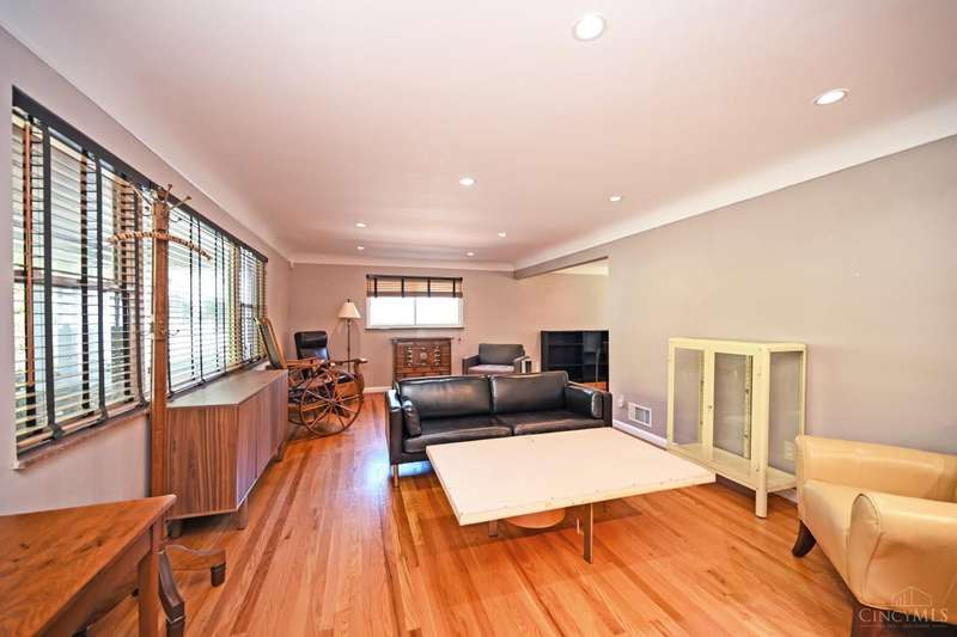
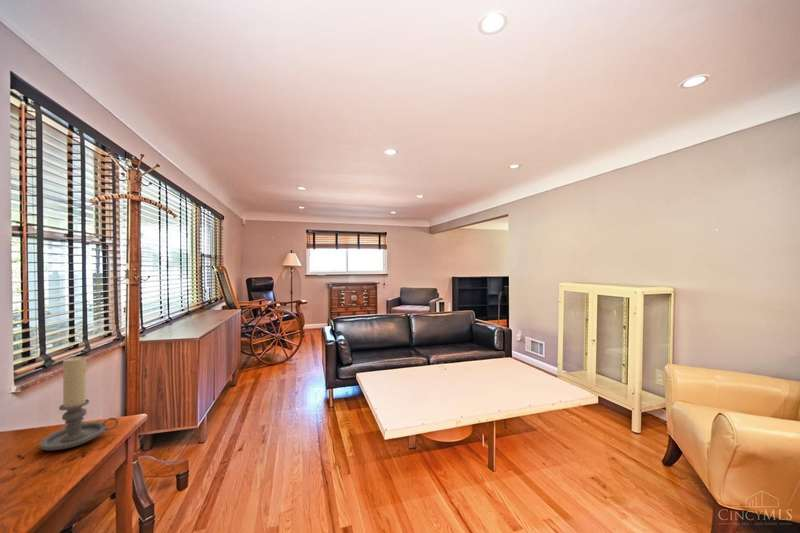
+ candle holder [38,355,119,451]
